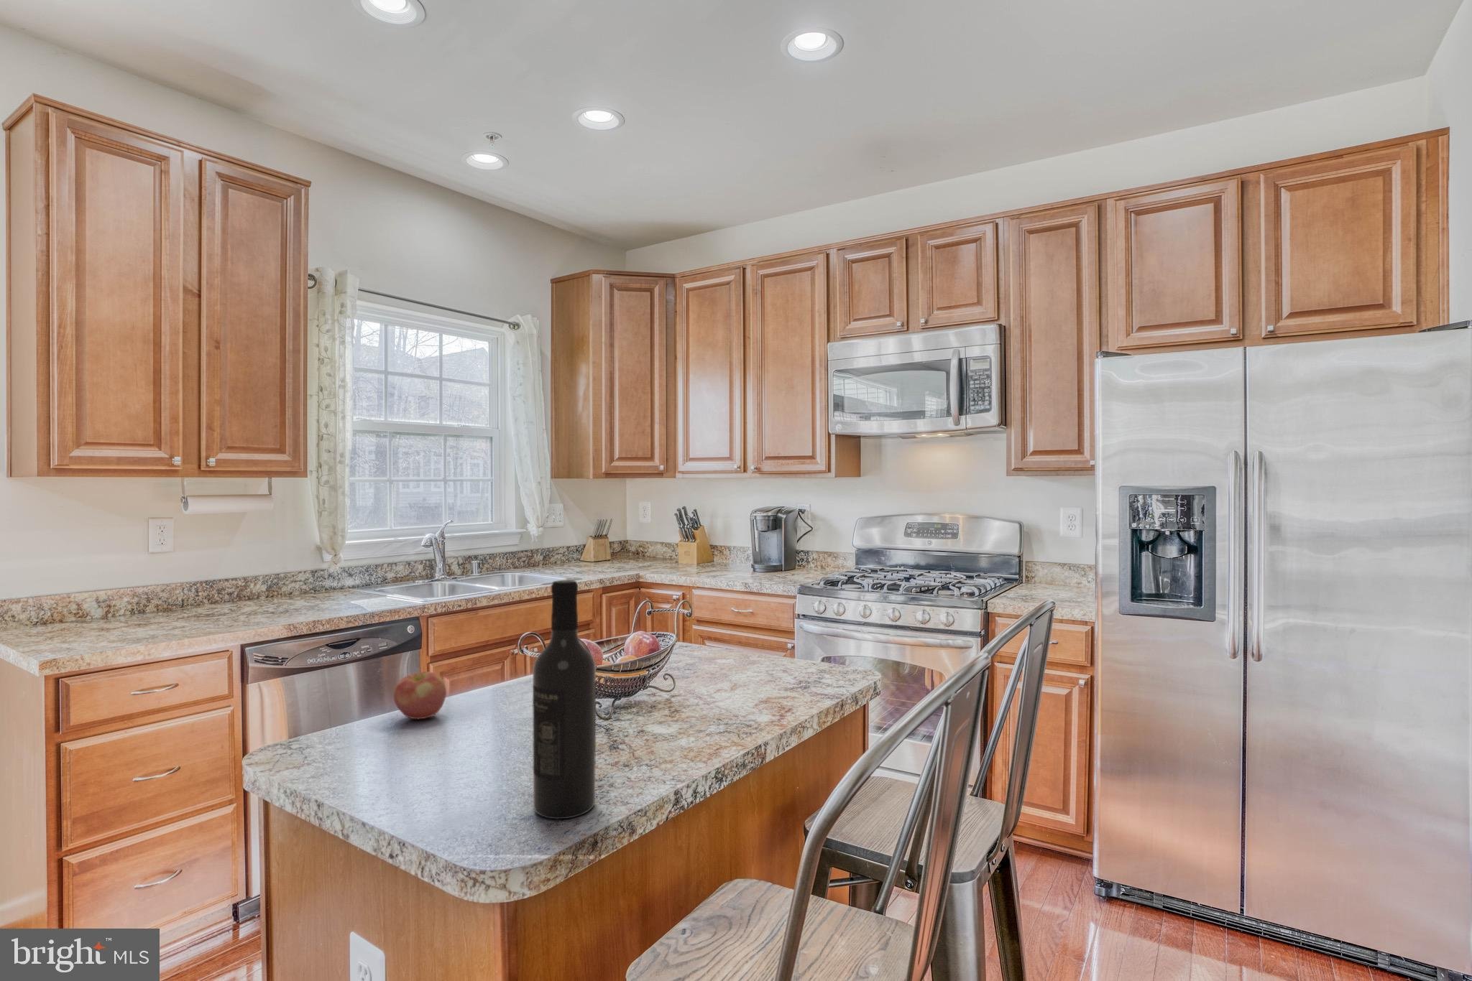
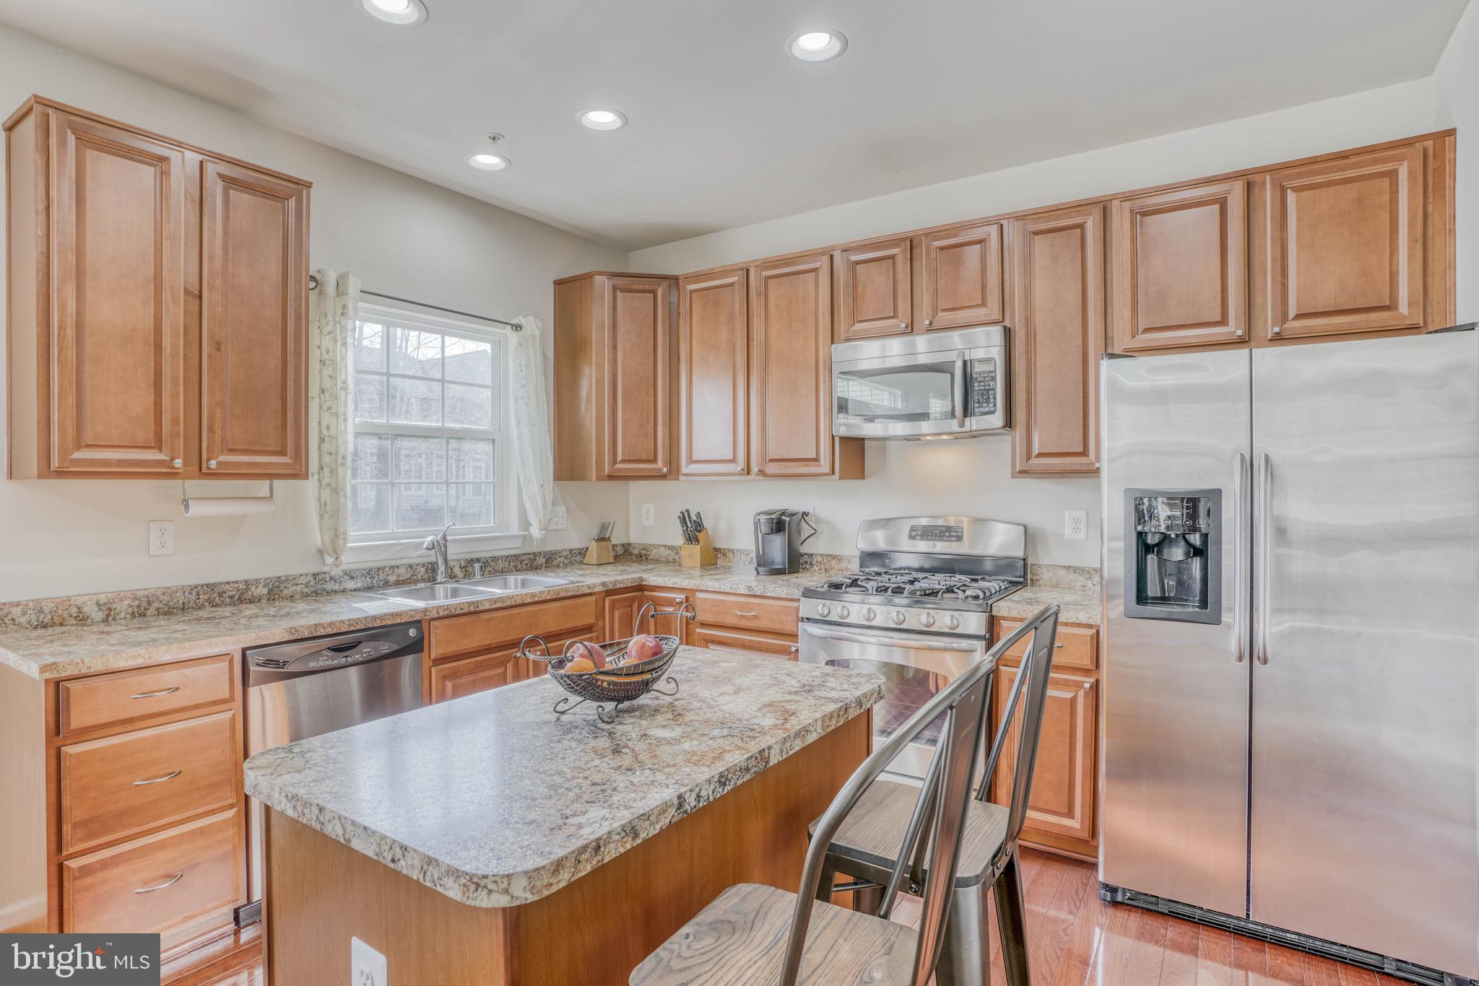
- apple [392,671,447,719]
- wine bottle [532,579,597,820]
